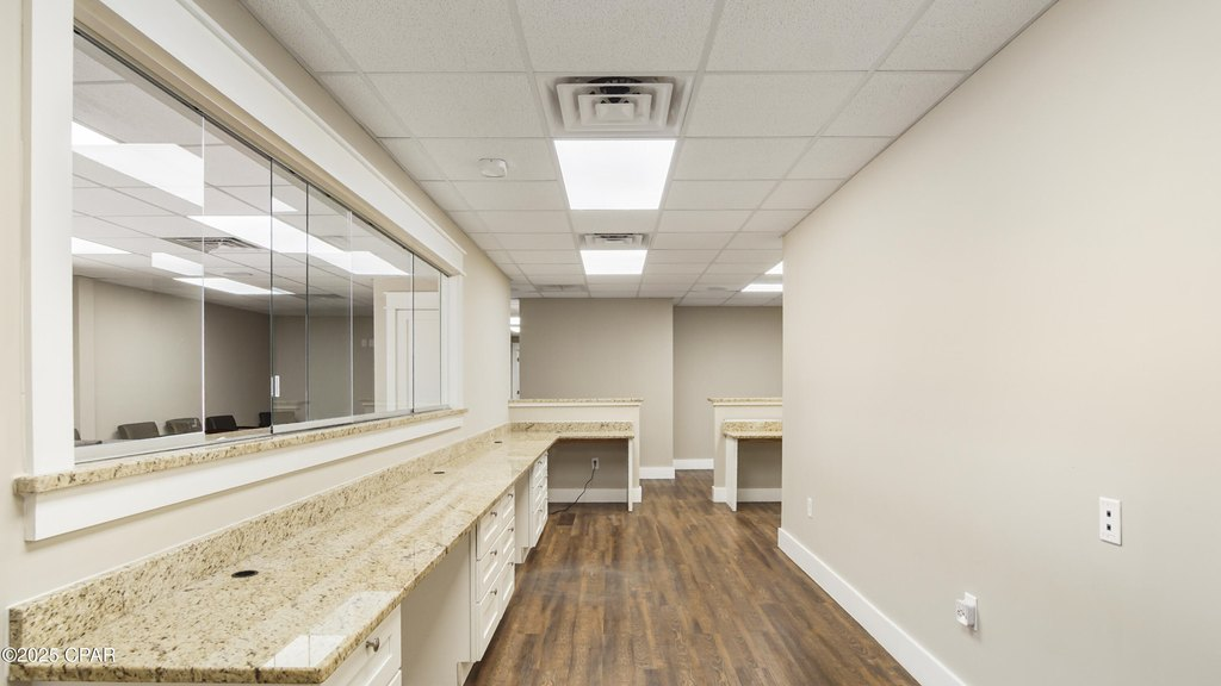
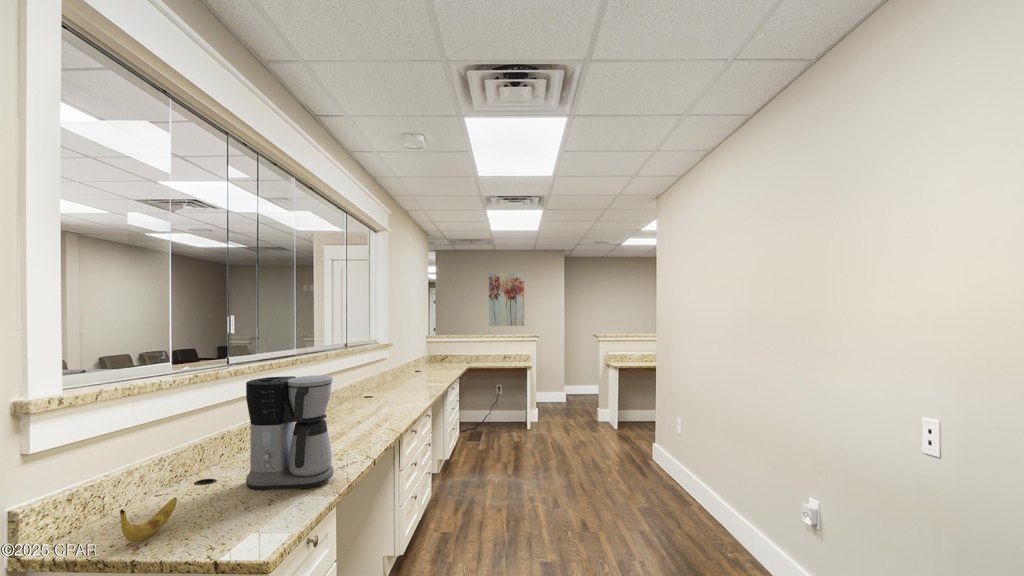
+ coffee maker [245,374,335,491]
+ wall art [488,272,525,327]
+ banana [119,497,178,542]
